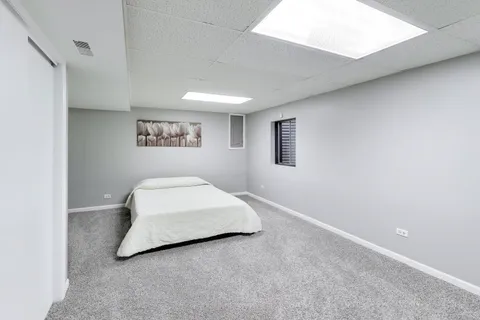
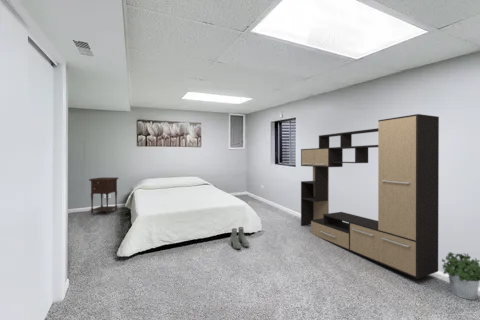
+ nightstand [88,176,120,215]
+ boots [229,226,250,250]
+ potted plant [441,251,480,301]
+ media console [300,113,440,280]
